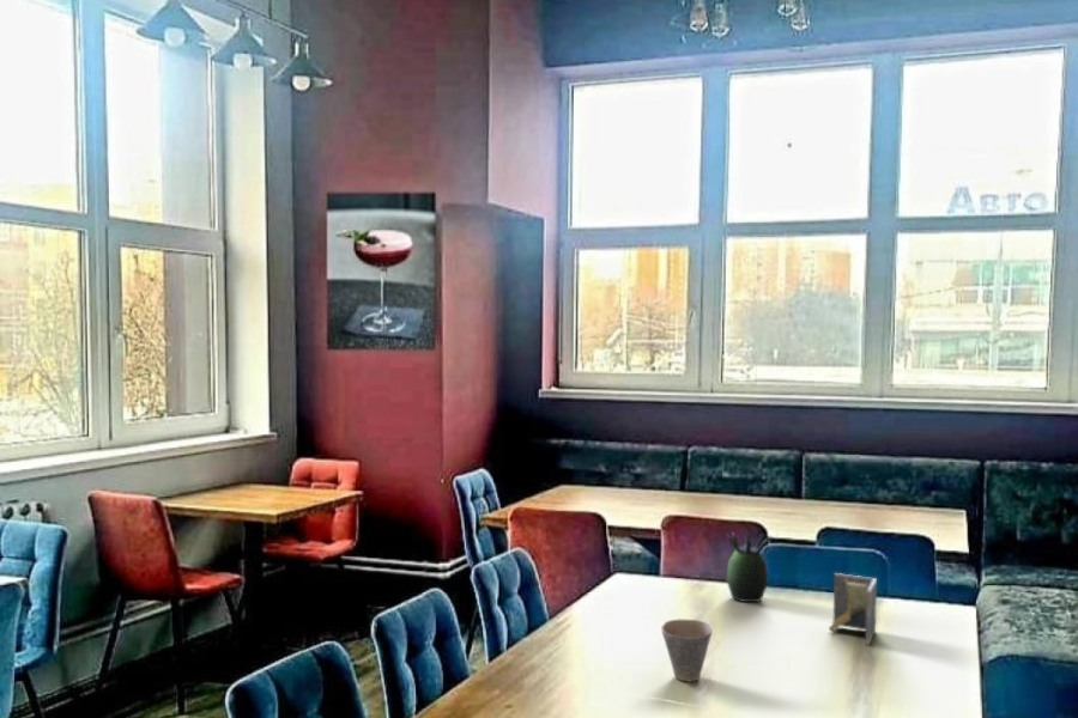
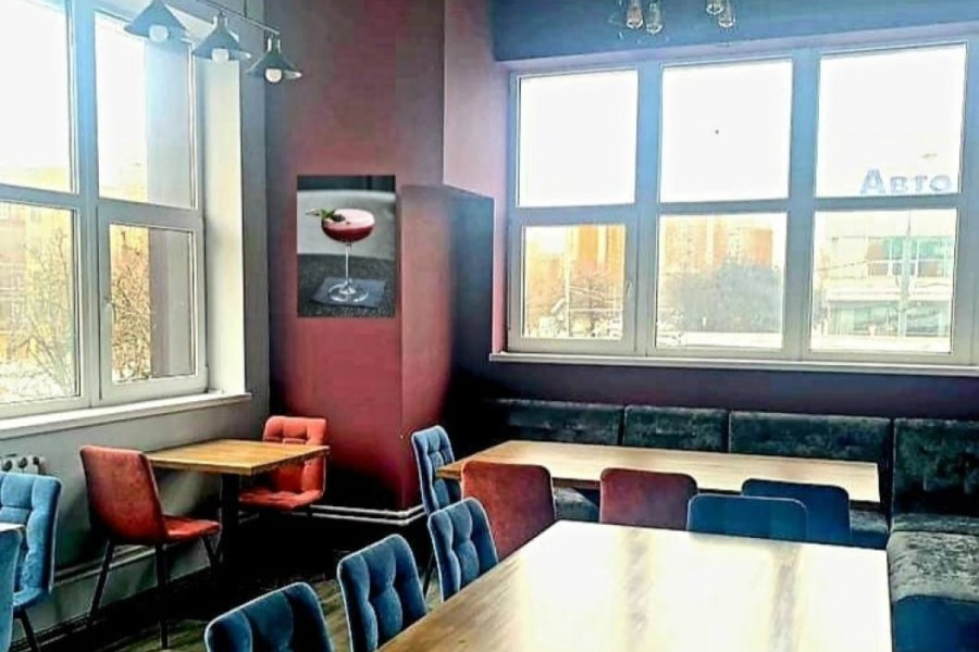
- cup [660,619,714,683]
- succulent plant [725,529,771,603]
- napkin holder [828,572,878,647]
